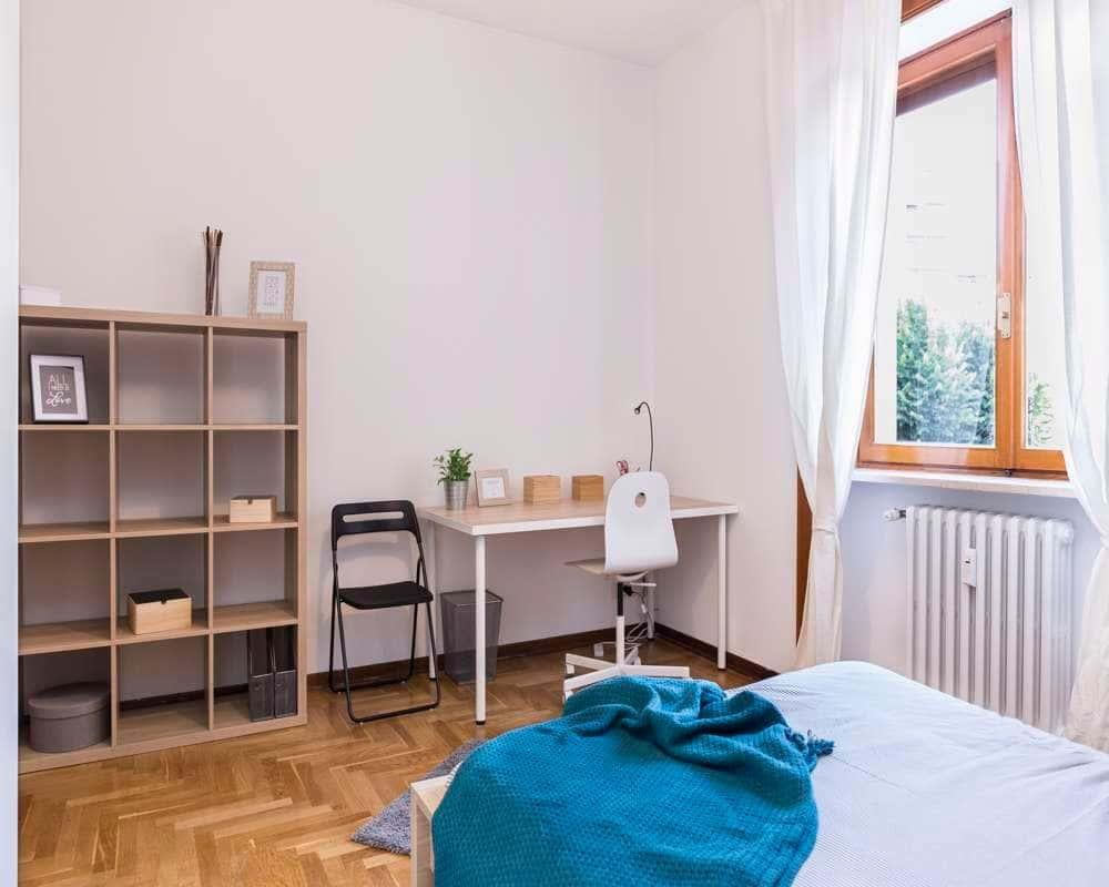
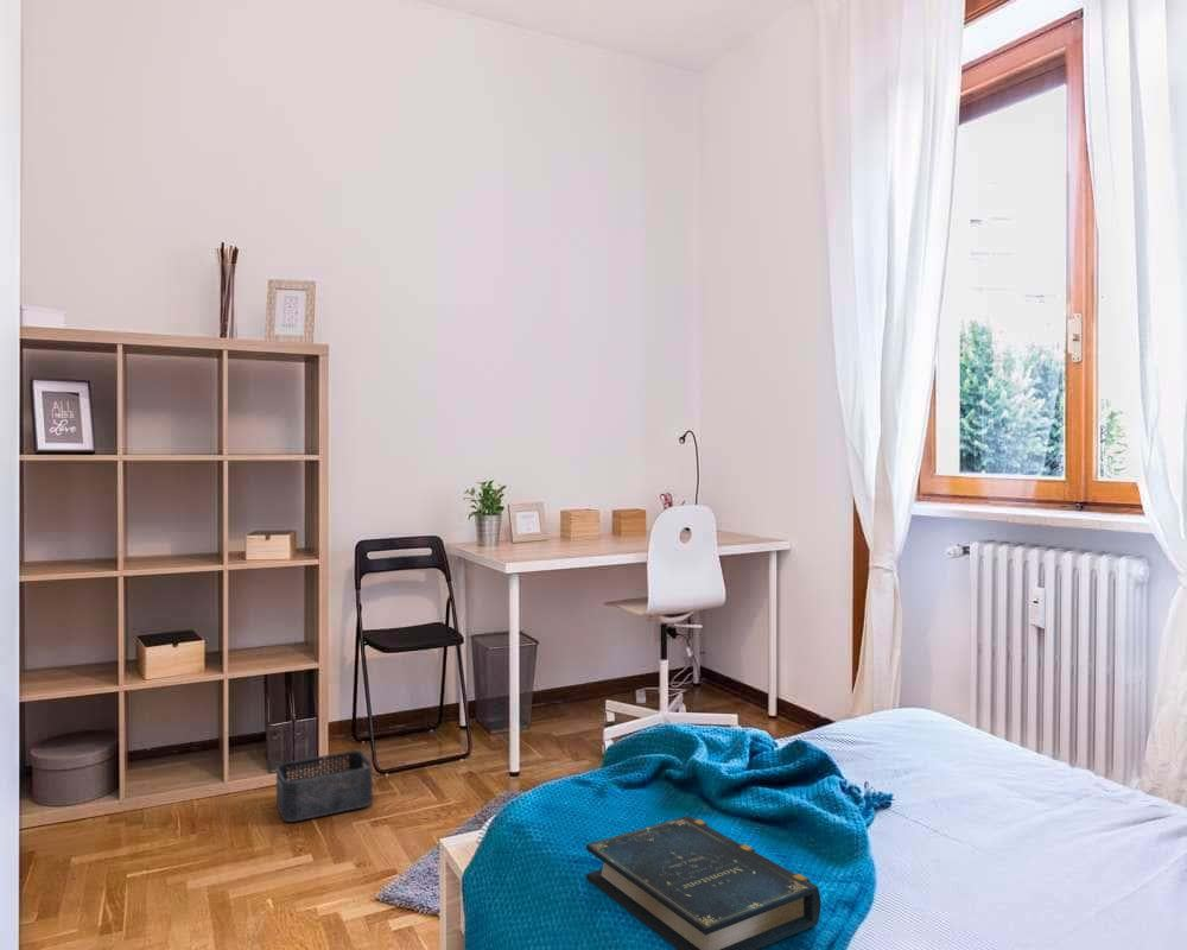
+ storage bin [275,749,374,823]
+ book [585,815,823,950]
